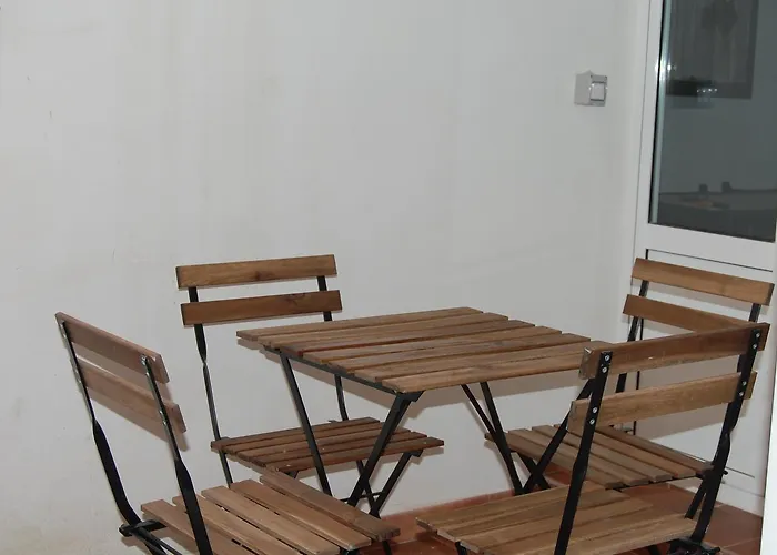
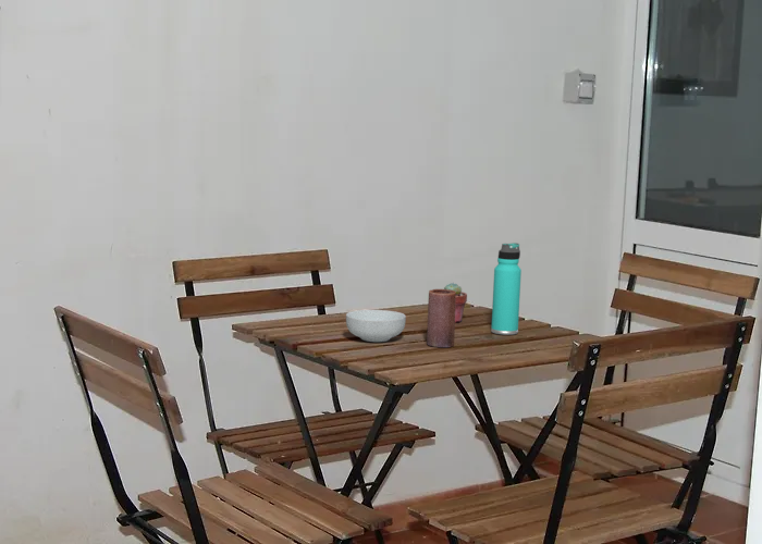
+ potted succulent [443,282,468,323]
+ thermos bottle [490,242,523,336]
+ candle [426,288,456,348]
+ cereal bowl [345,309,407,343]
